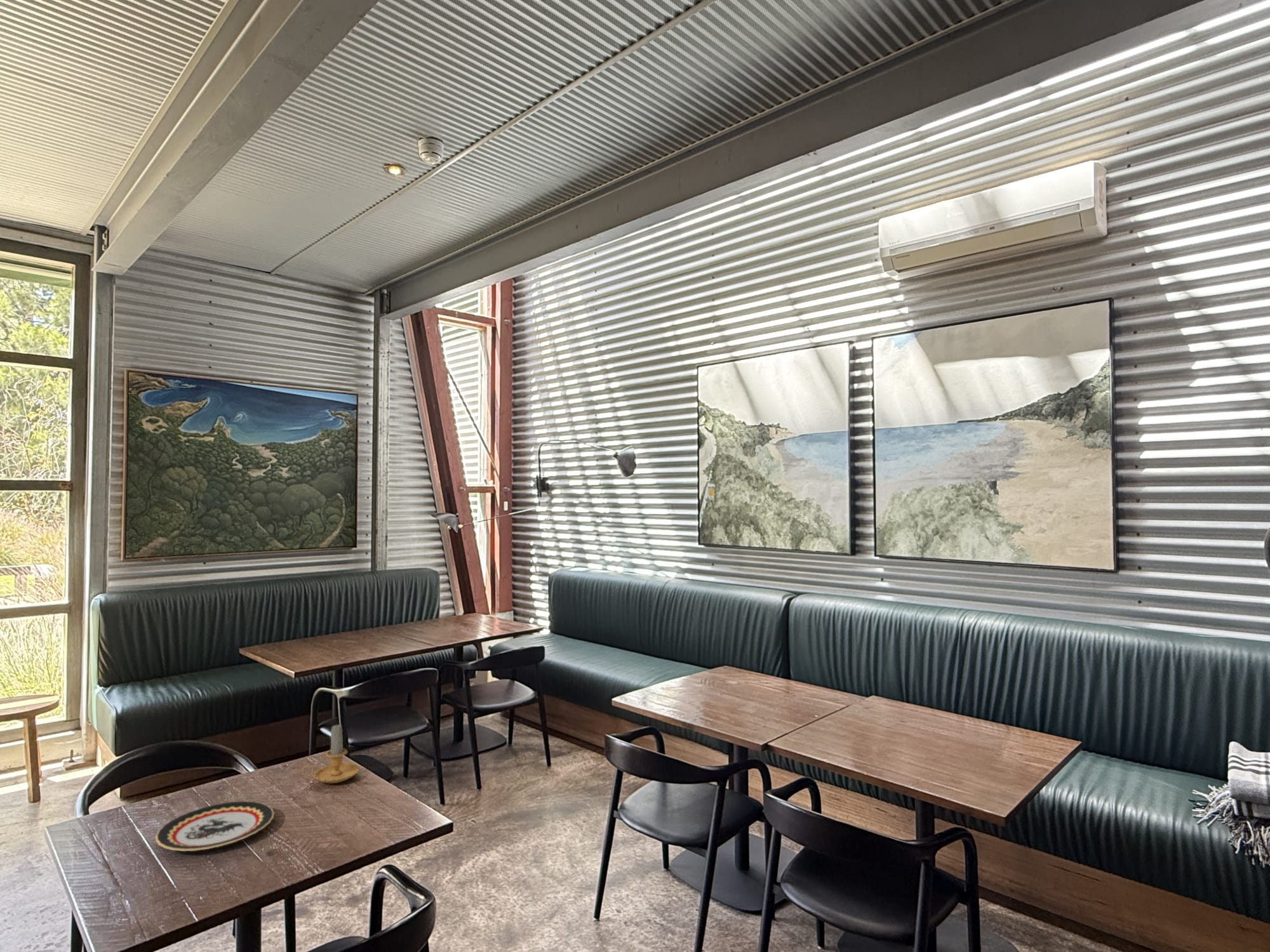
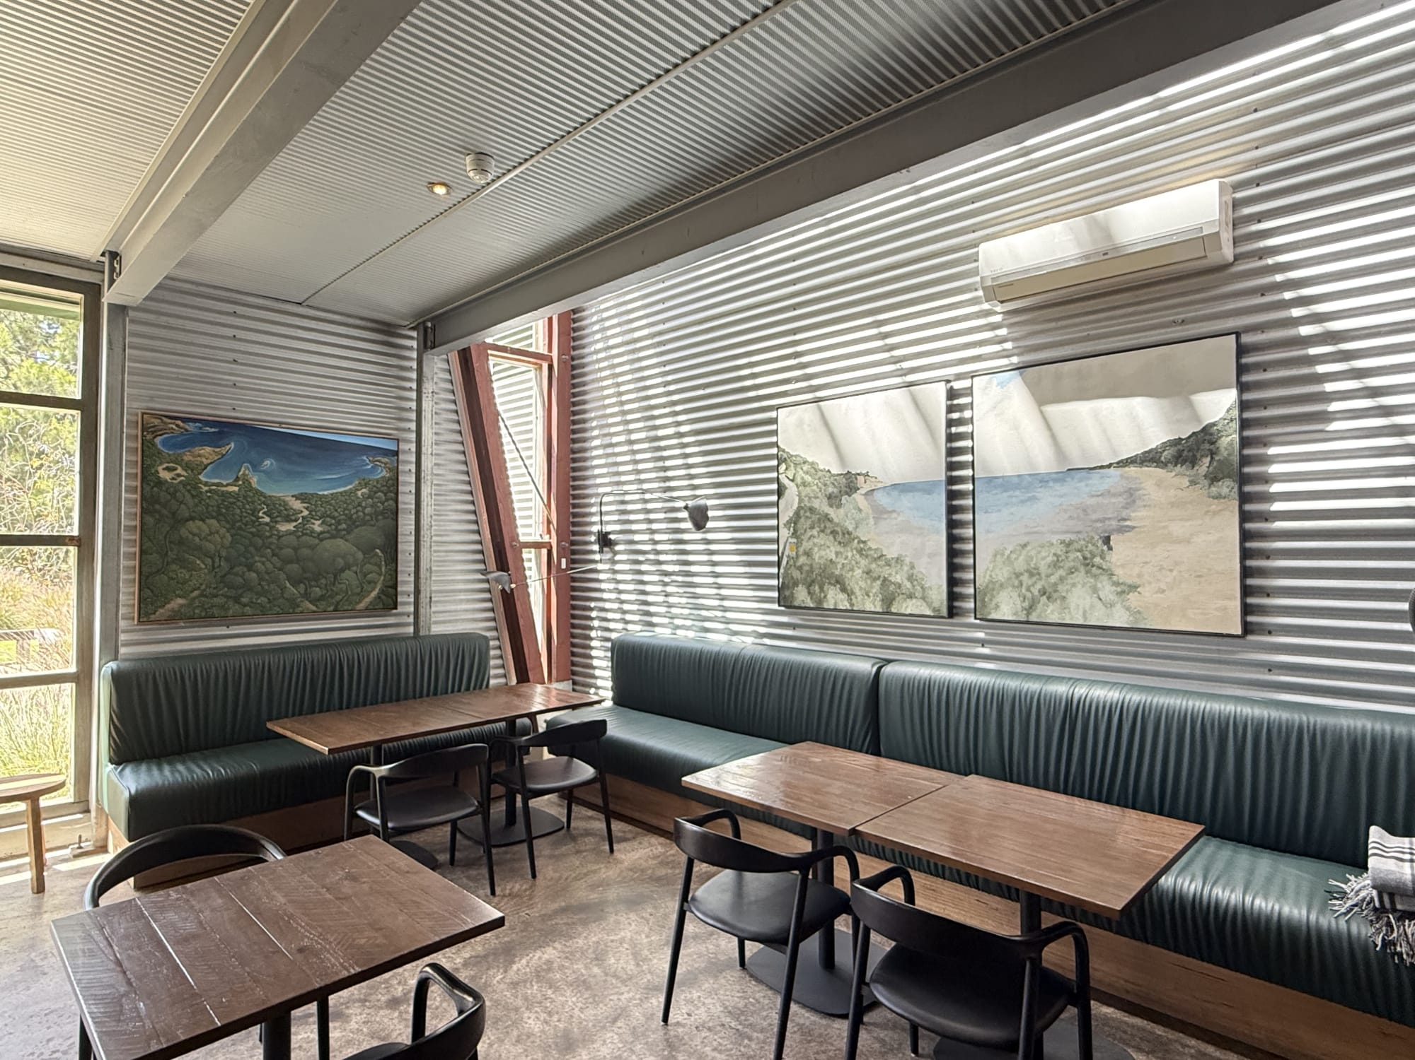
- plate [155,800,275,852]
- candle [301,723,360,784]
